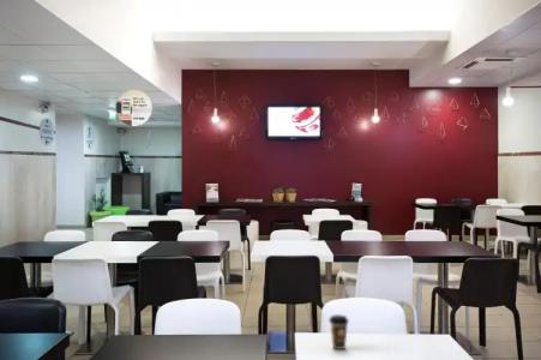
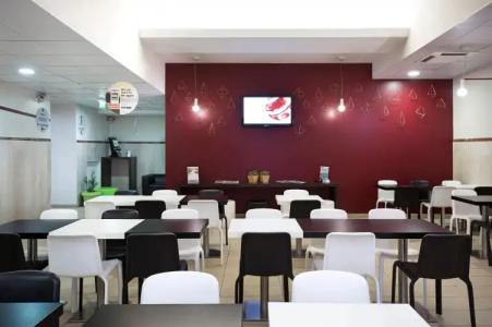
- coffee cup [327,313,350,350]
